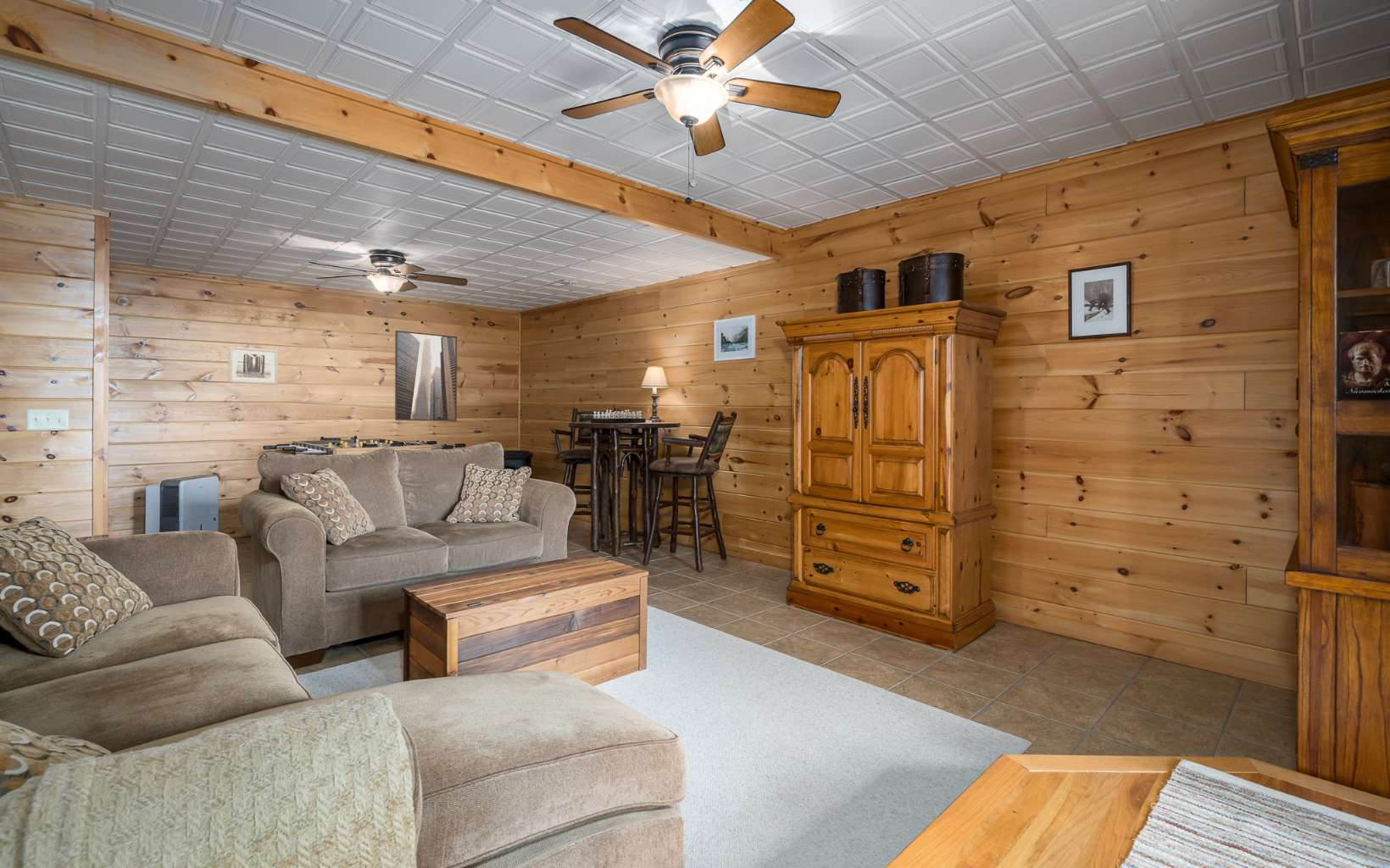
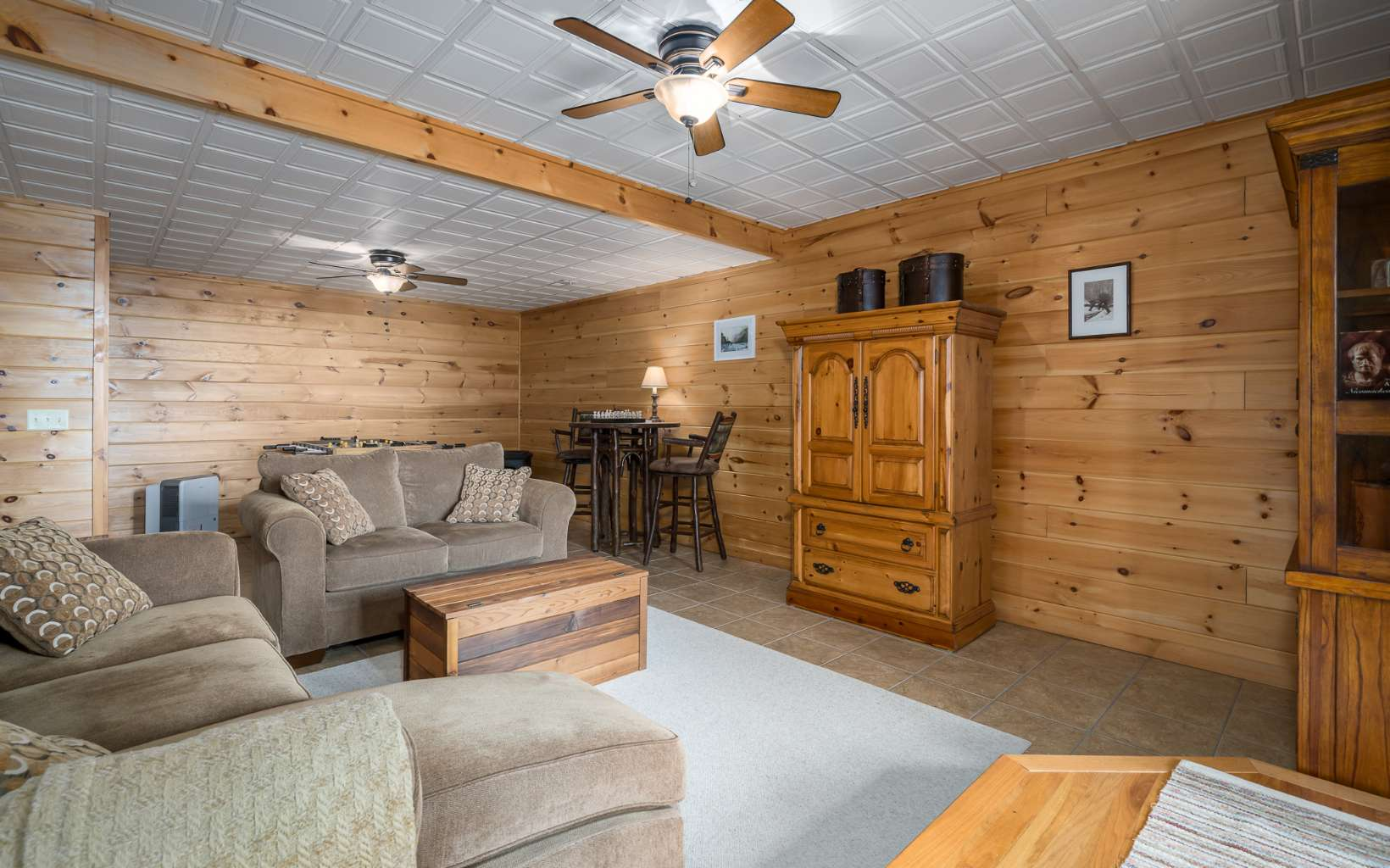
- wall art [228,346,279,386]
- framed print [394,330,458,422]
